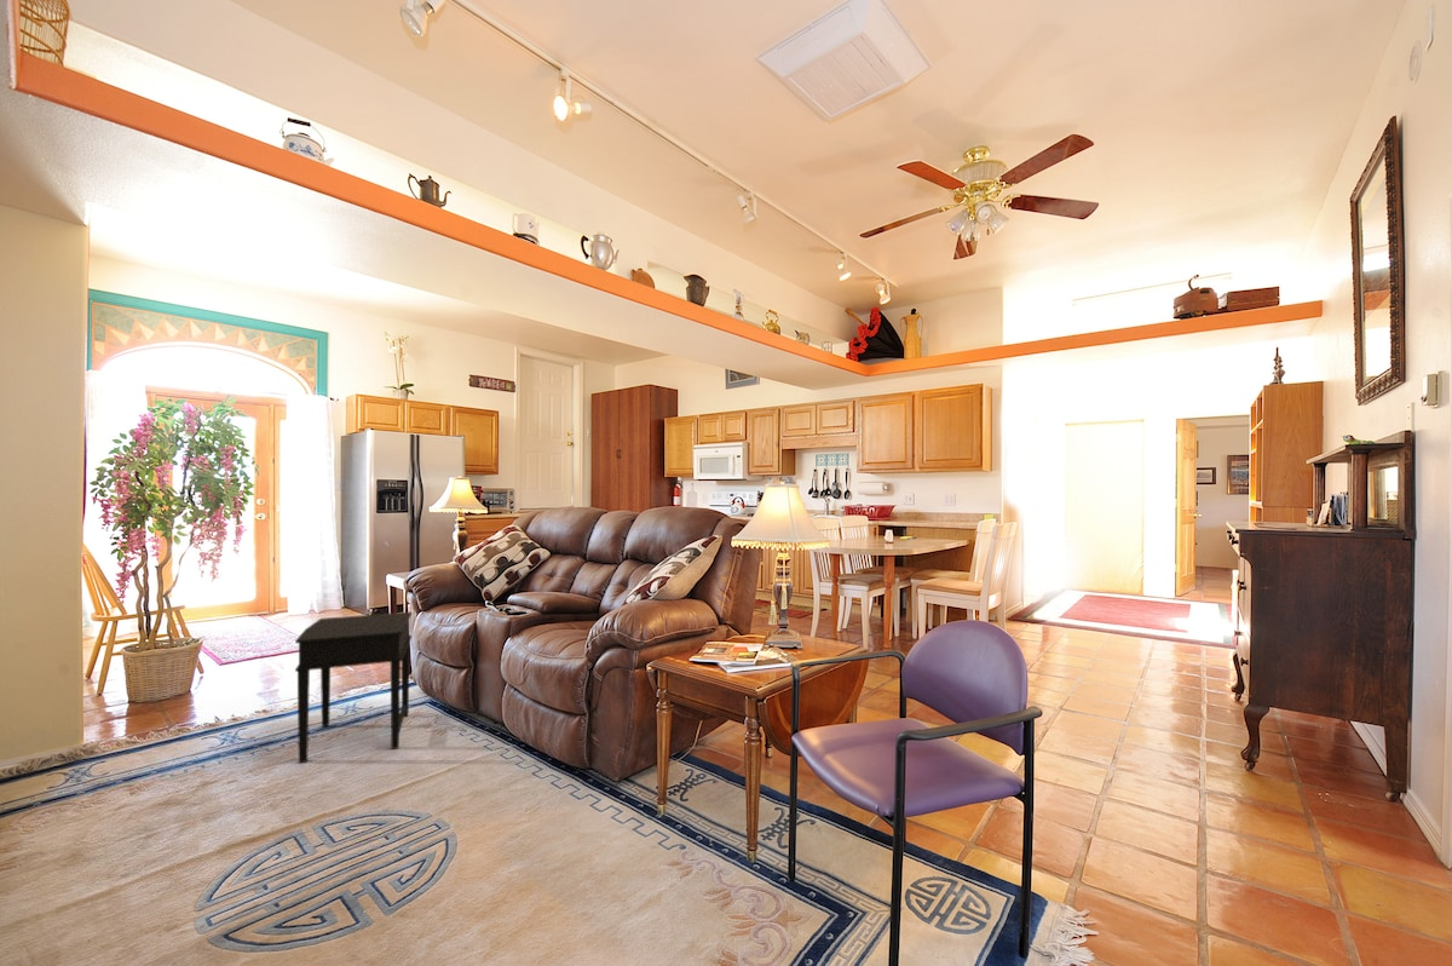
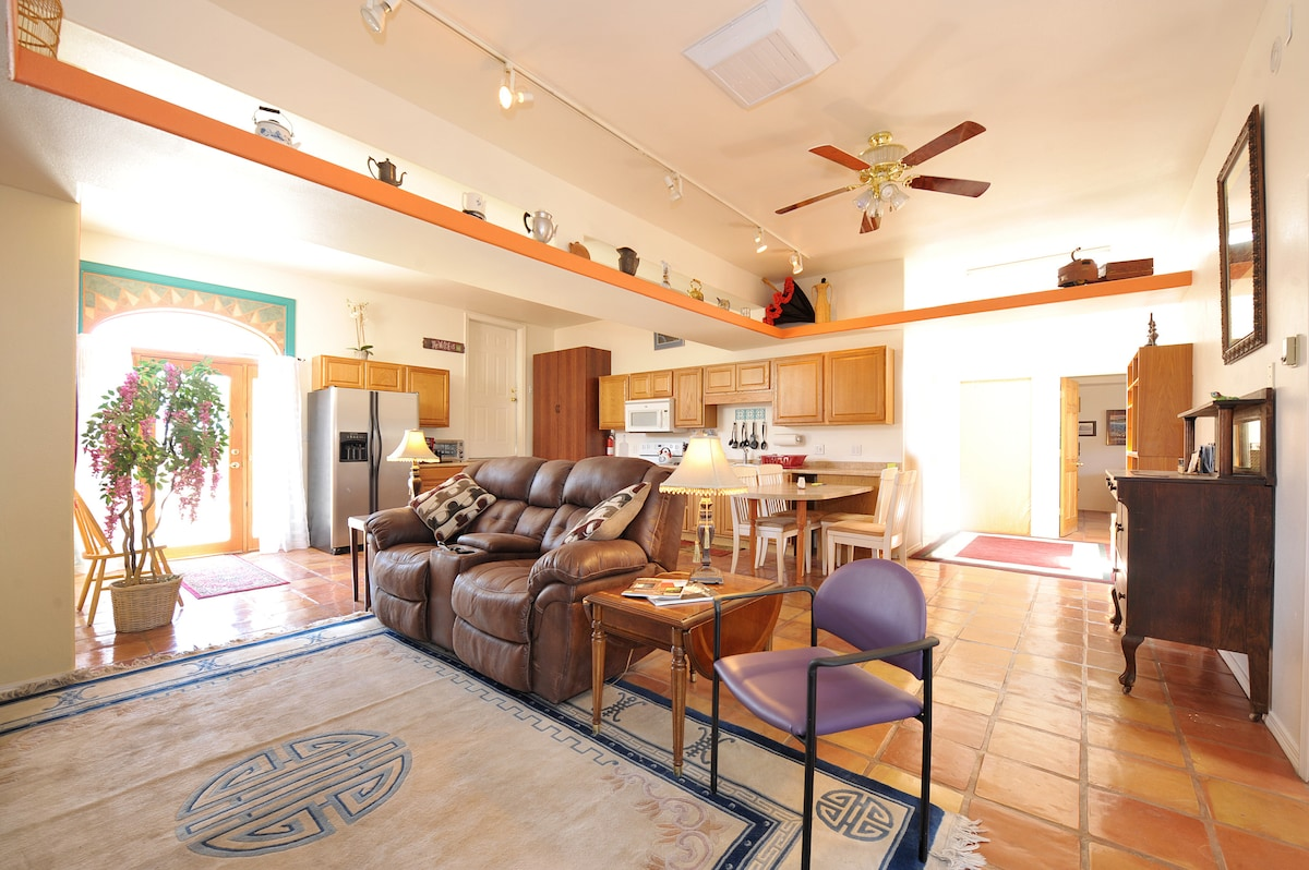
- side table [294,611,413,764]
